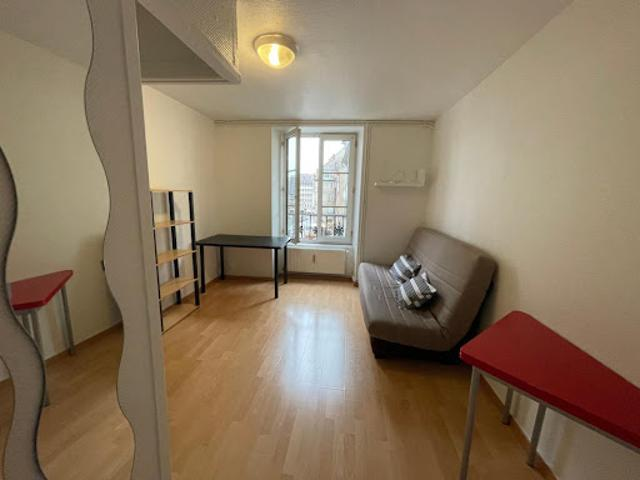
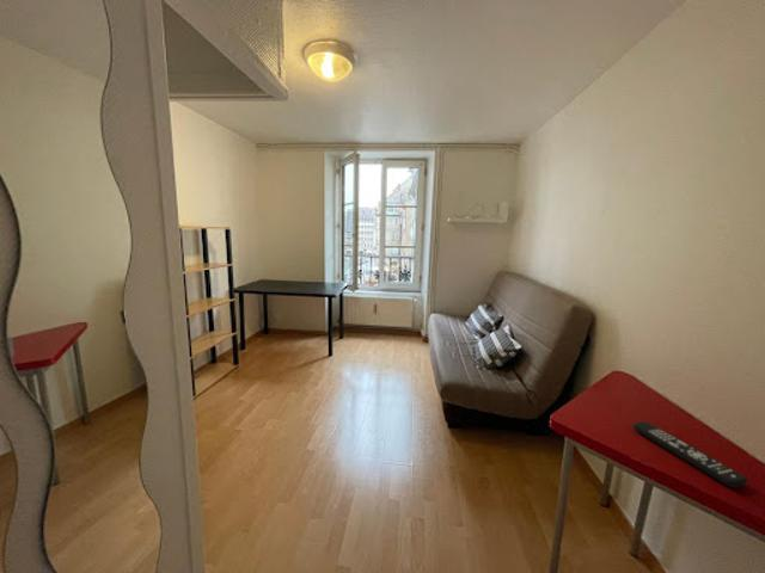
+ remote control [631,420,749,489]
